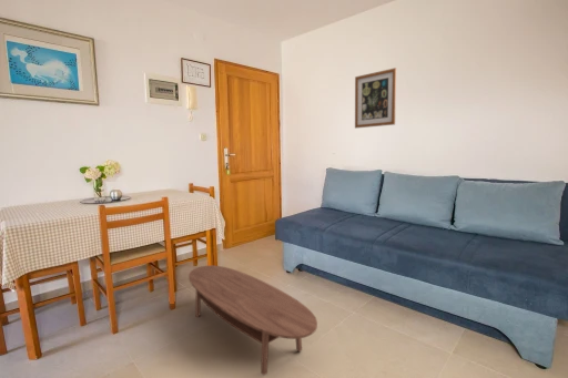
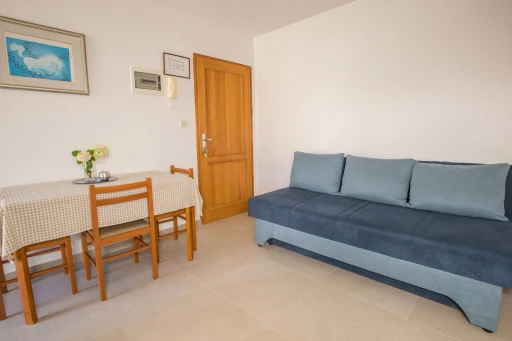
- wall art [354,67,397,130]
- coffee table [187,265,318,376]
